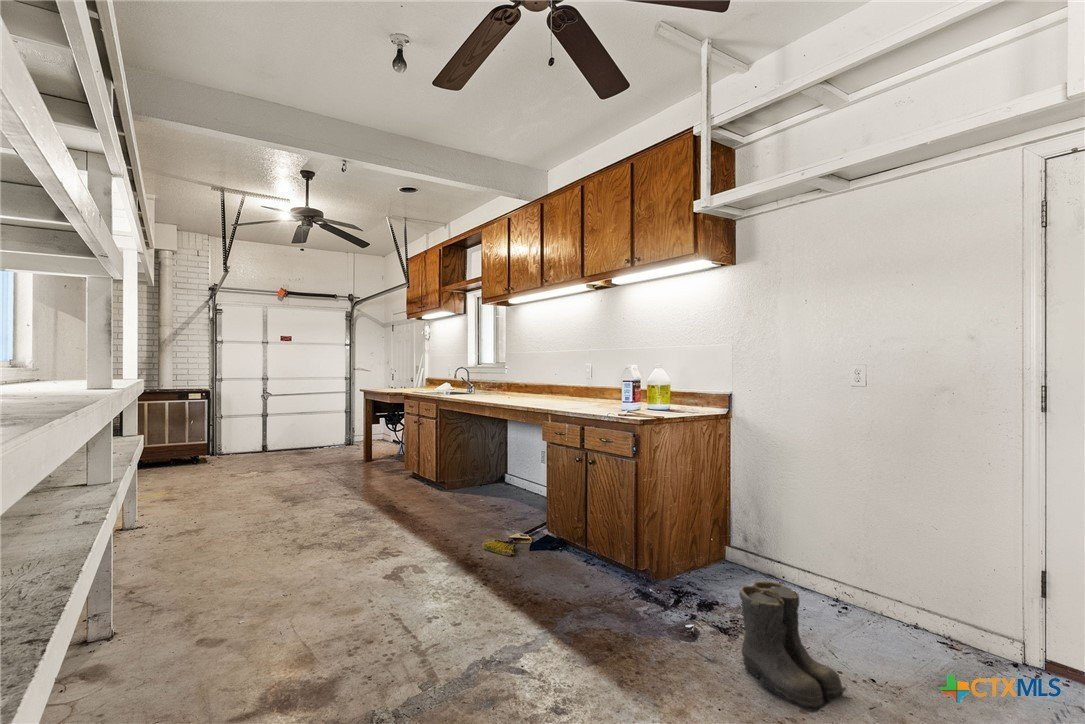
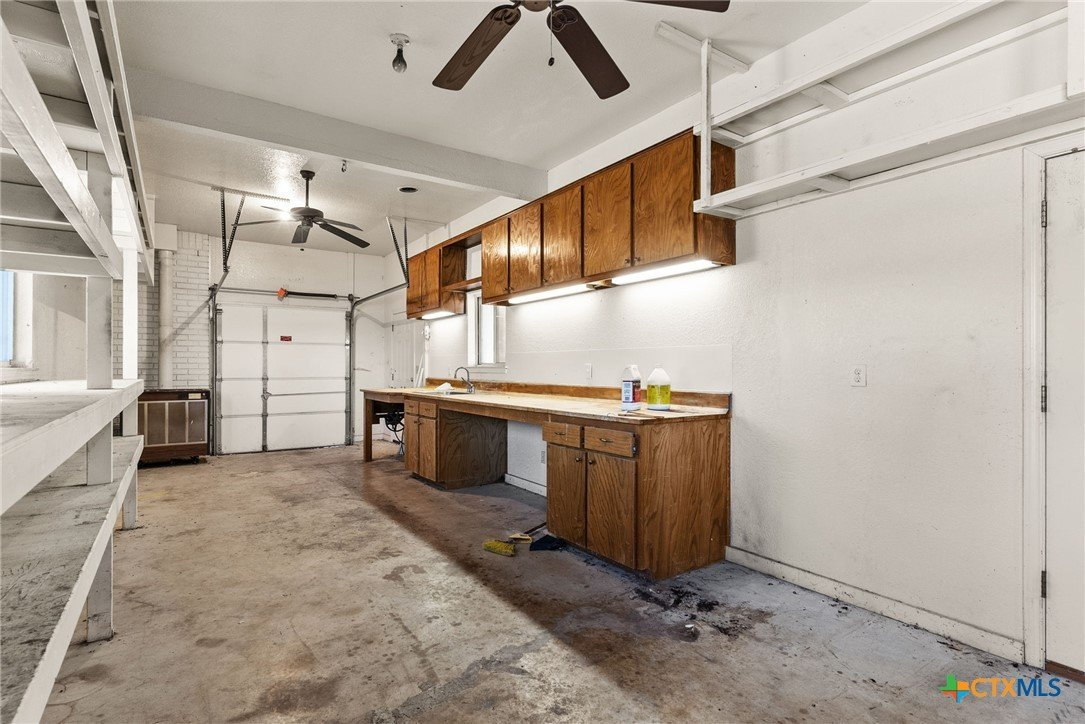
- boots [738,580,847,714]
